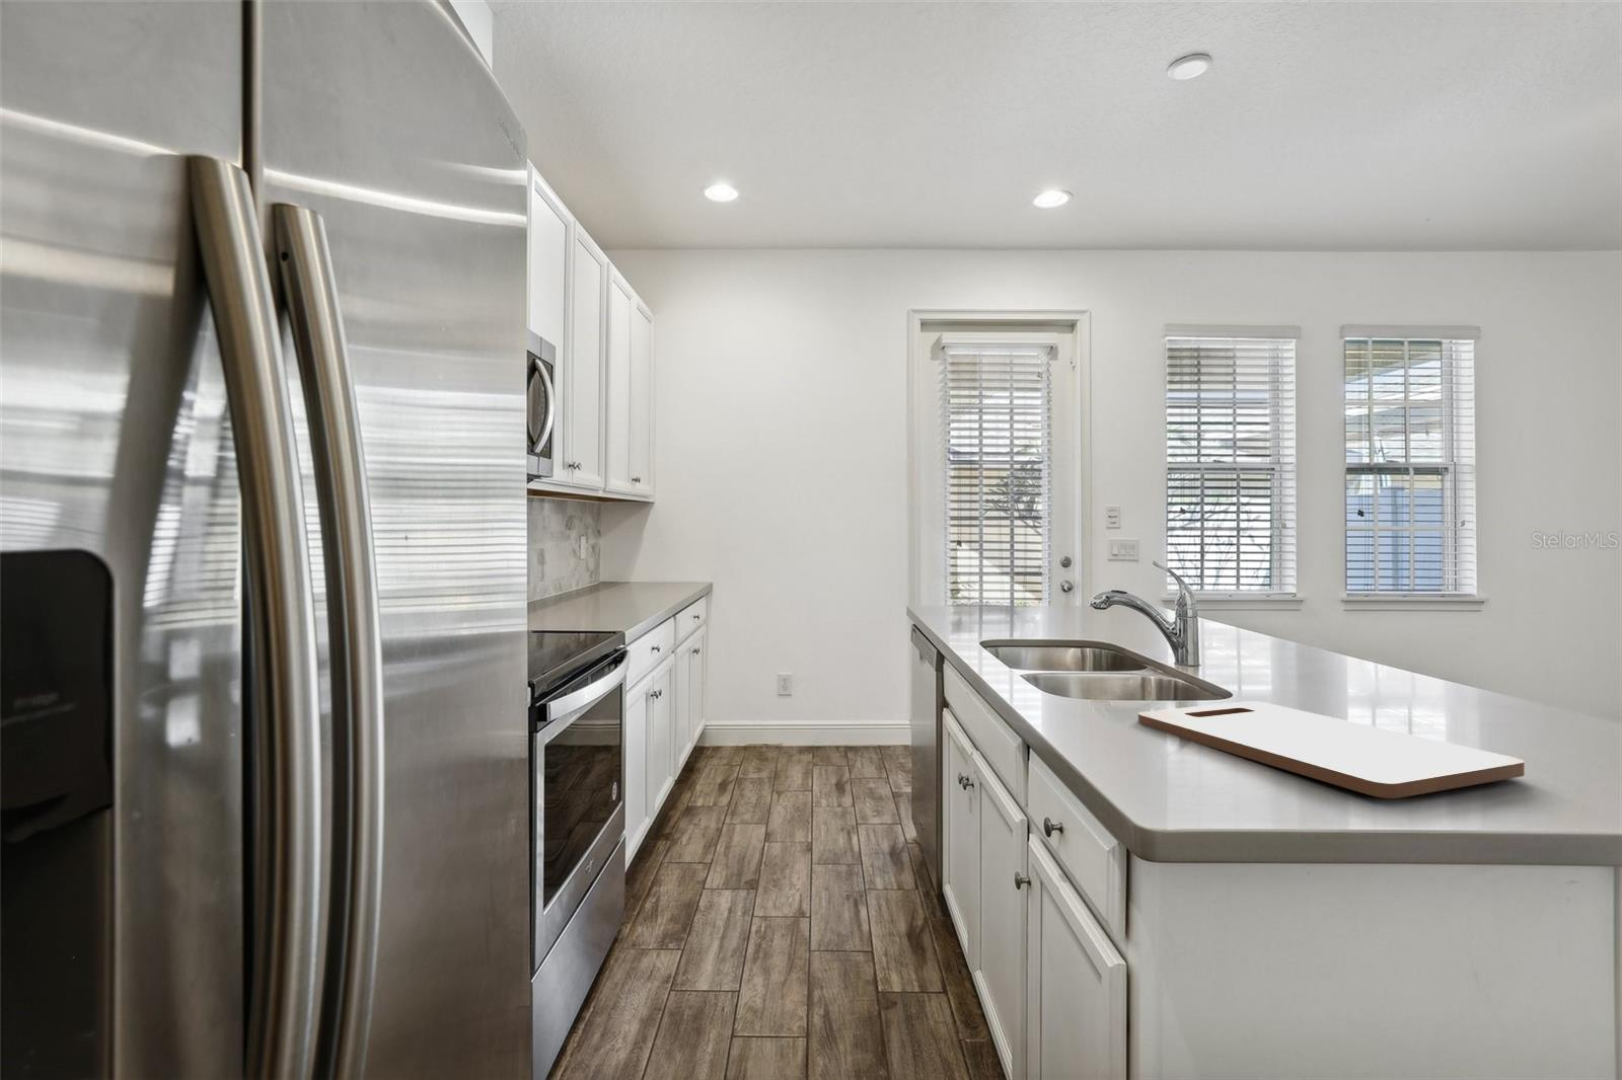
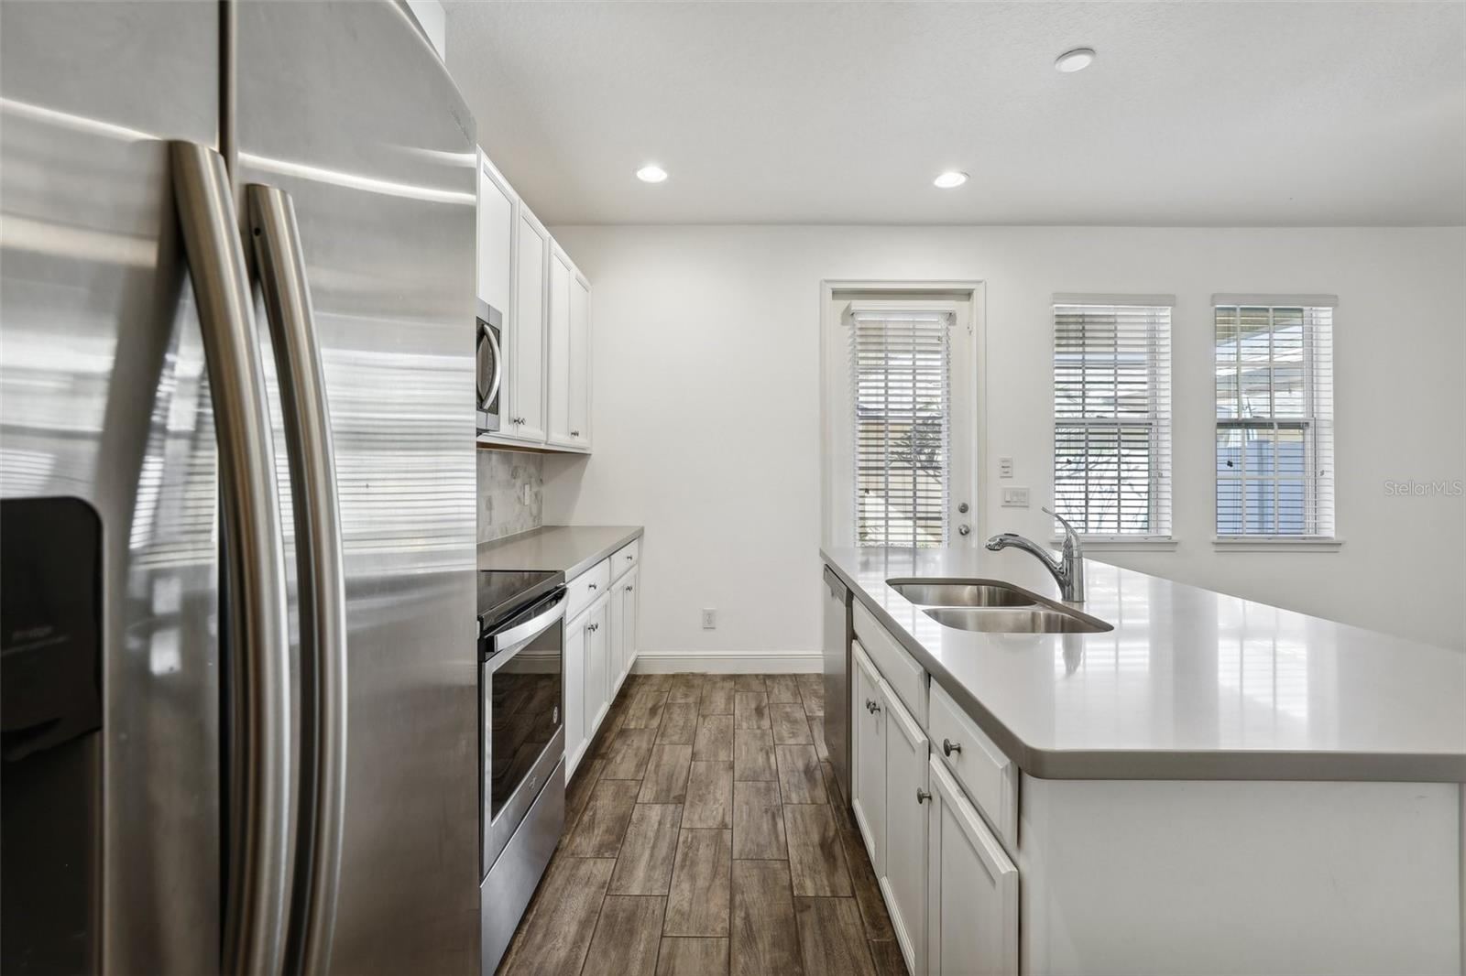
- cutting board [1137,700,1526,799]
